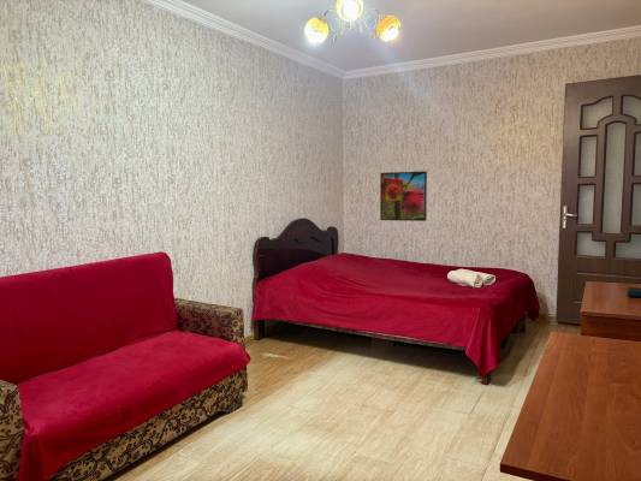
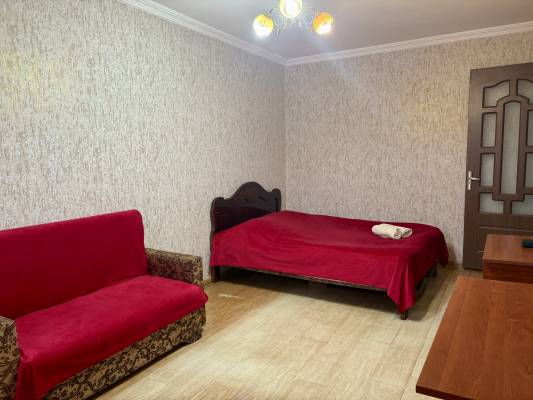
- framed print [379,170,428,222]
